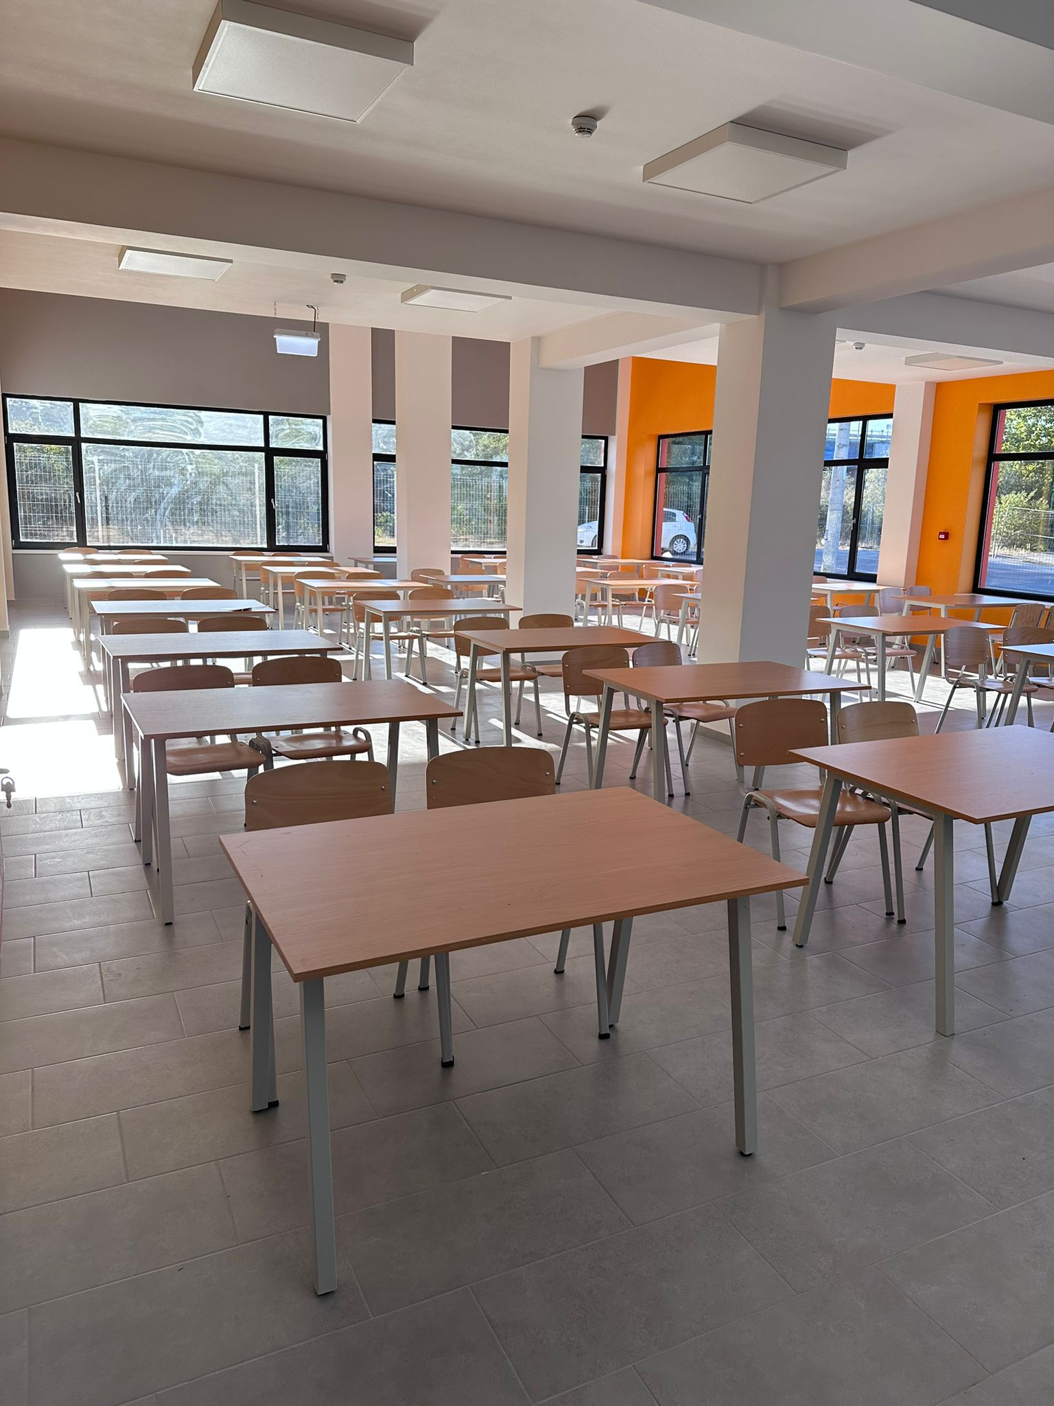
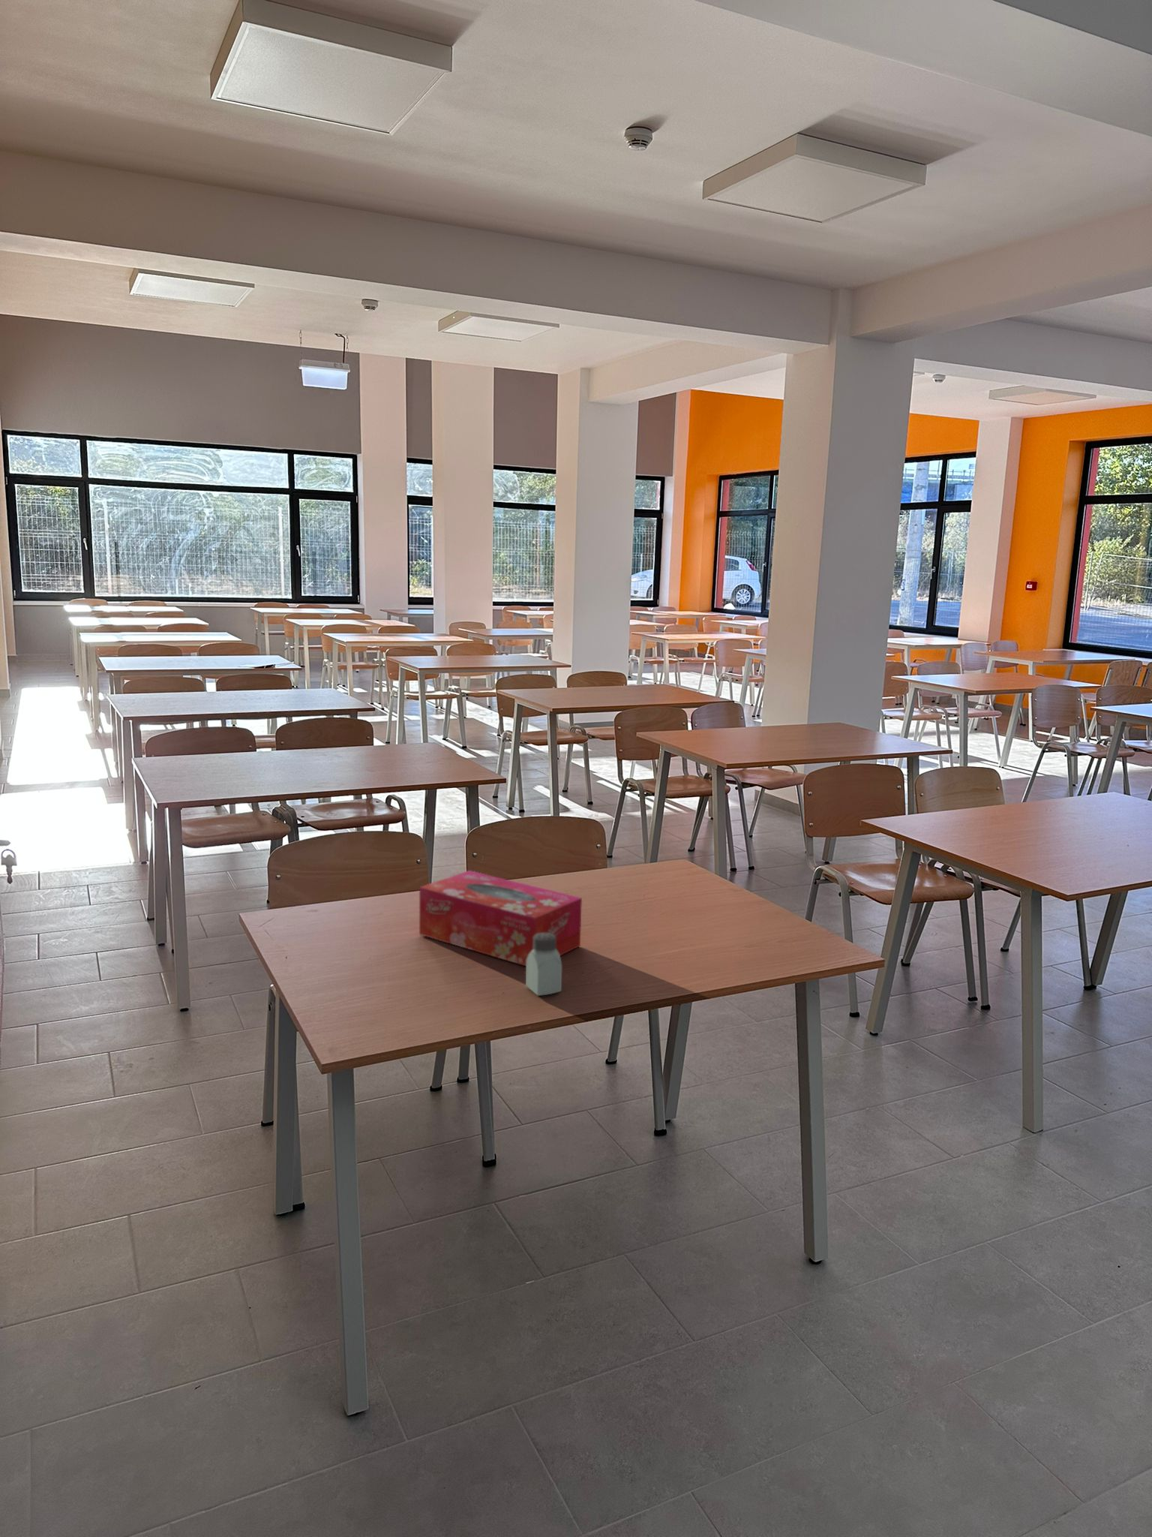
+ saltshaker [525,933,563,997]
+ tissue box [419,870,583,967]
